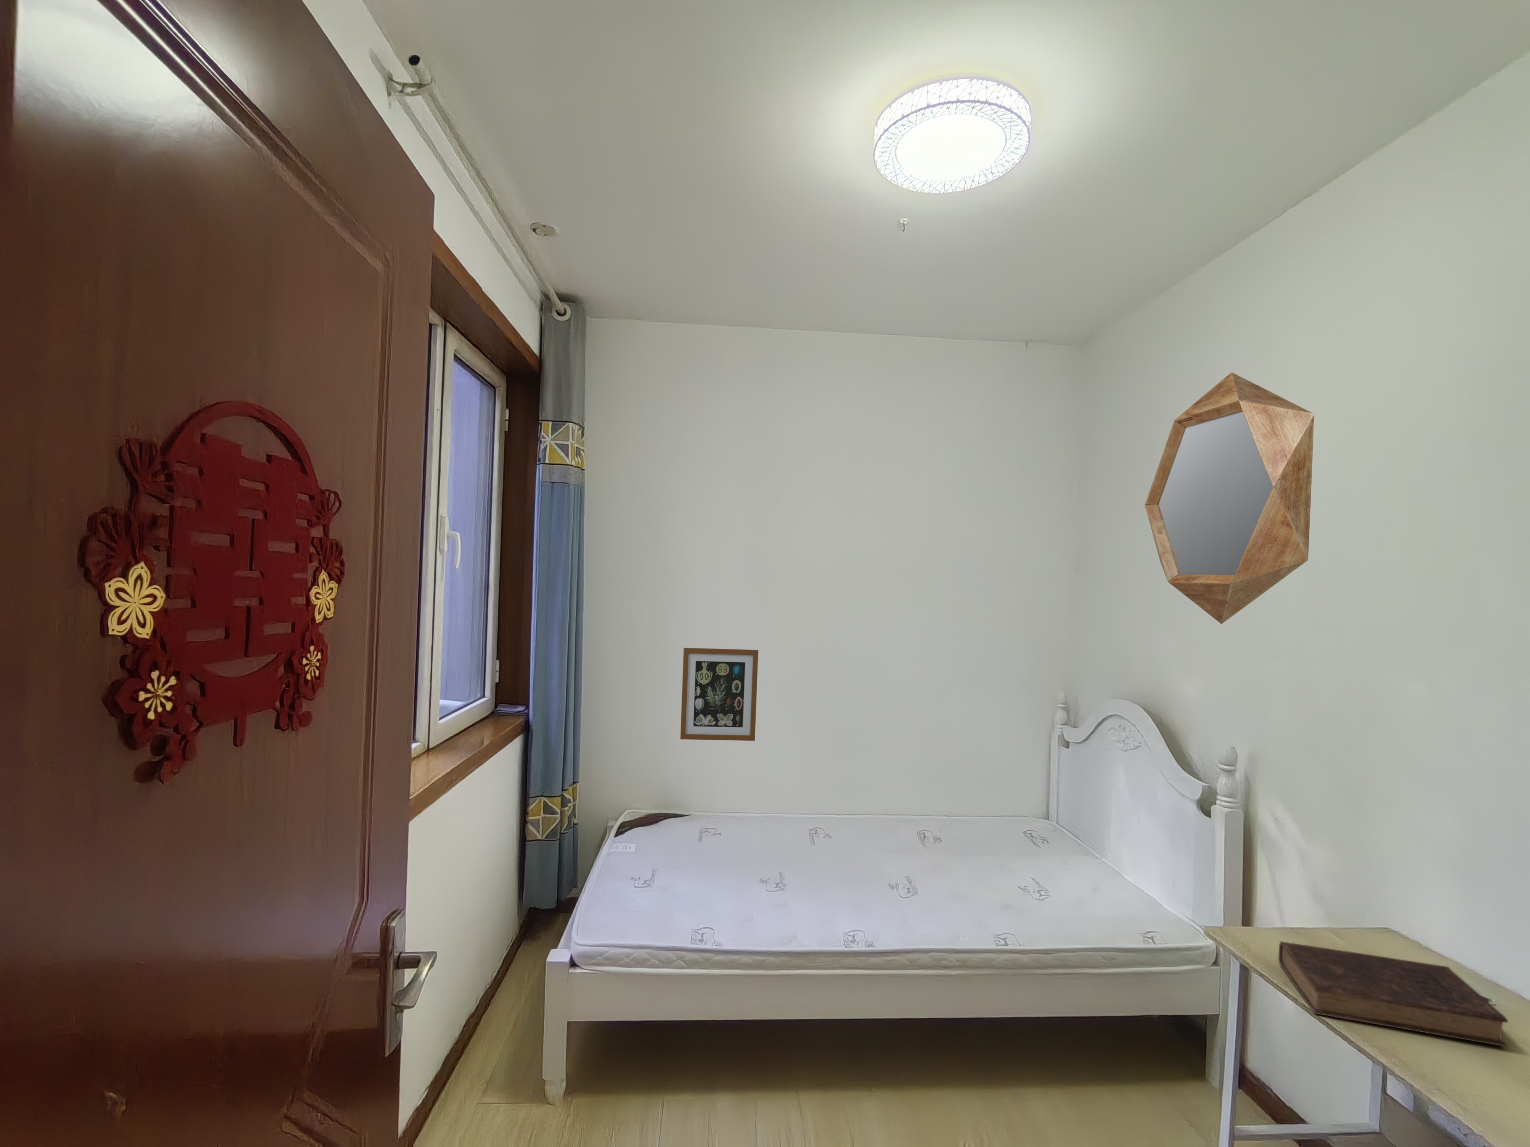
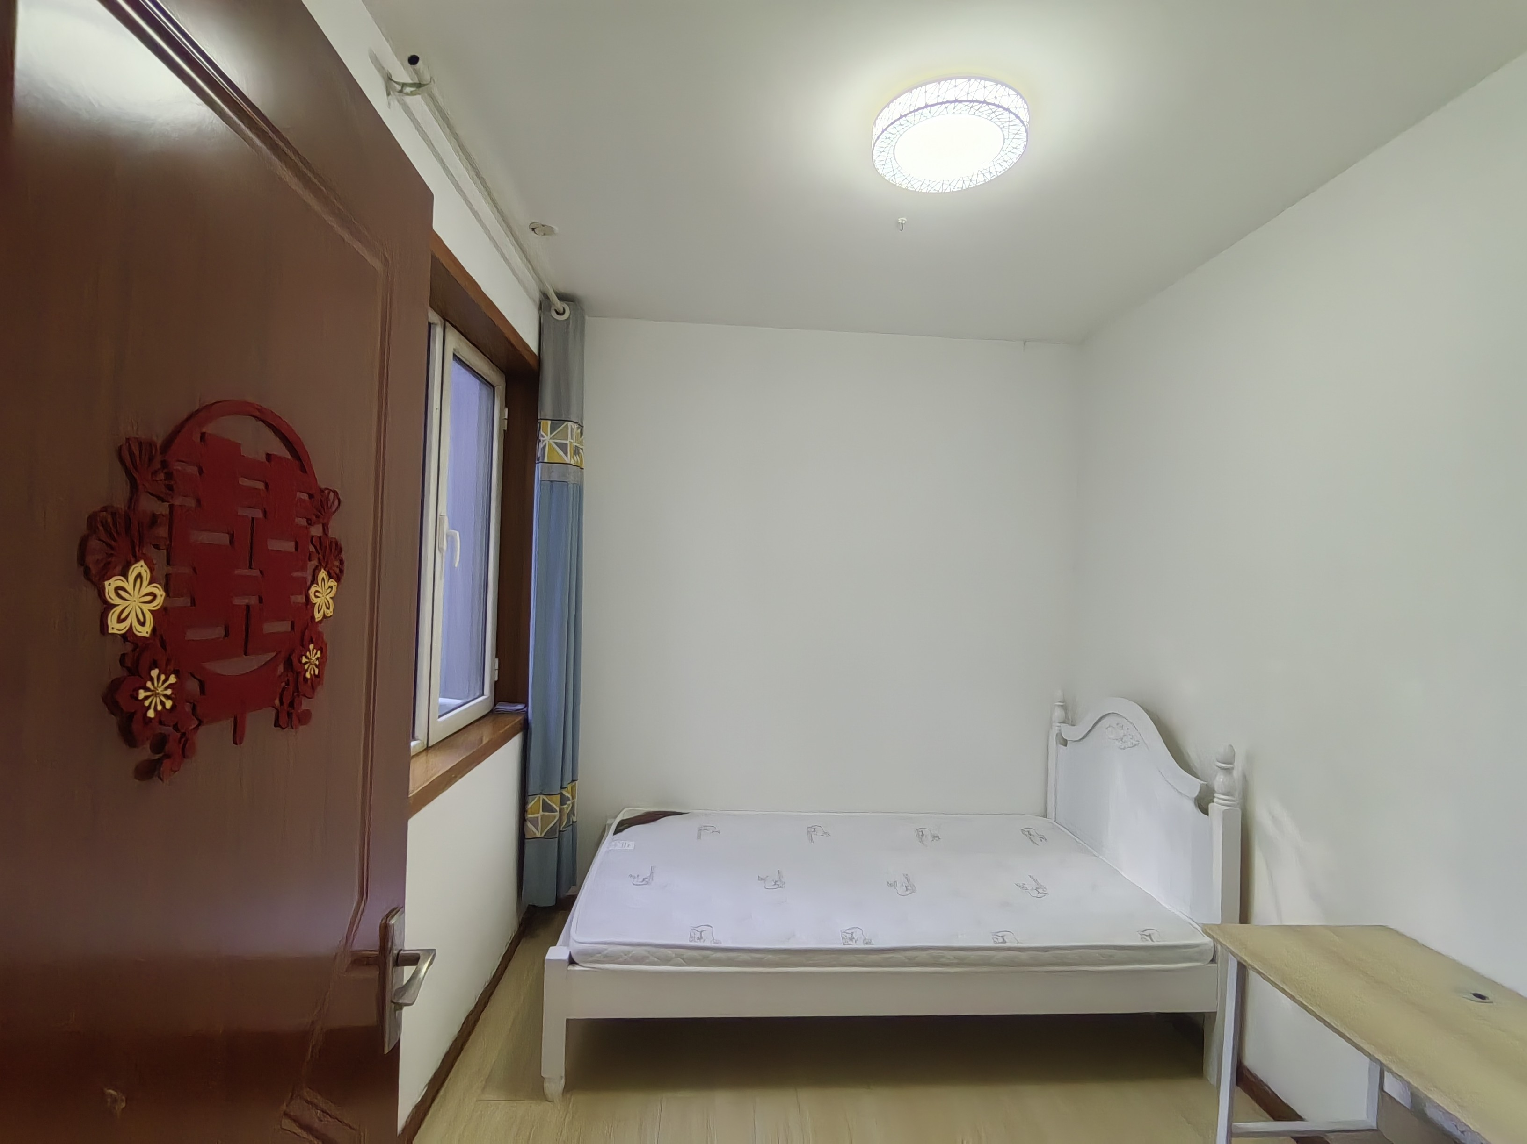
- home mirror [1144,371,1314,624]
- book [1278,941,1508,1047]
- wall art [679,647,759,741]
